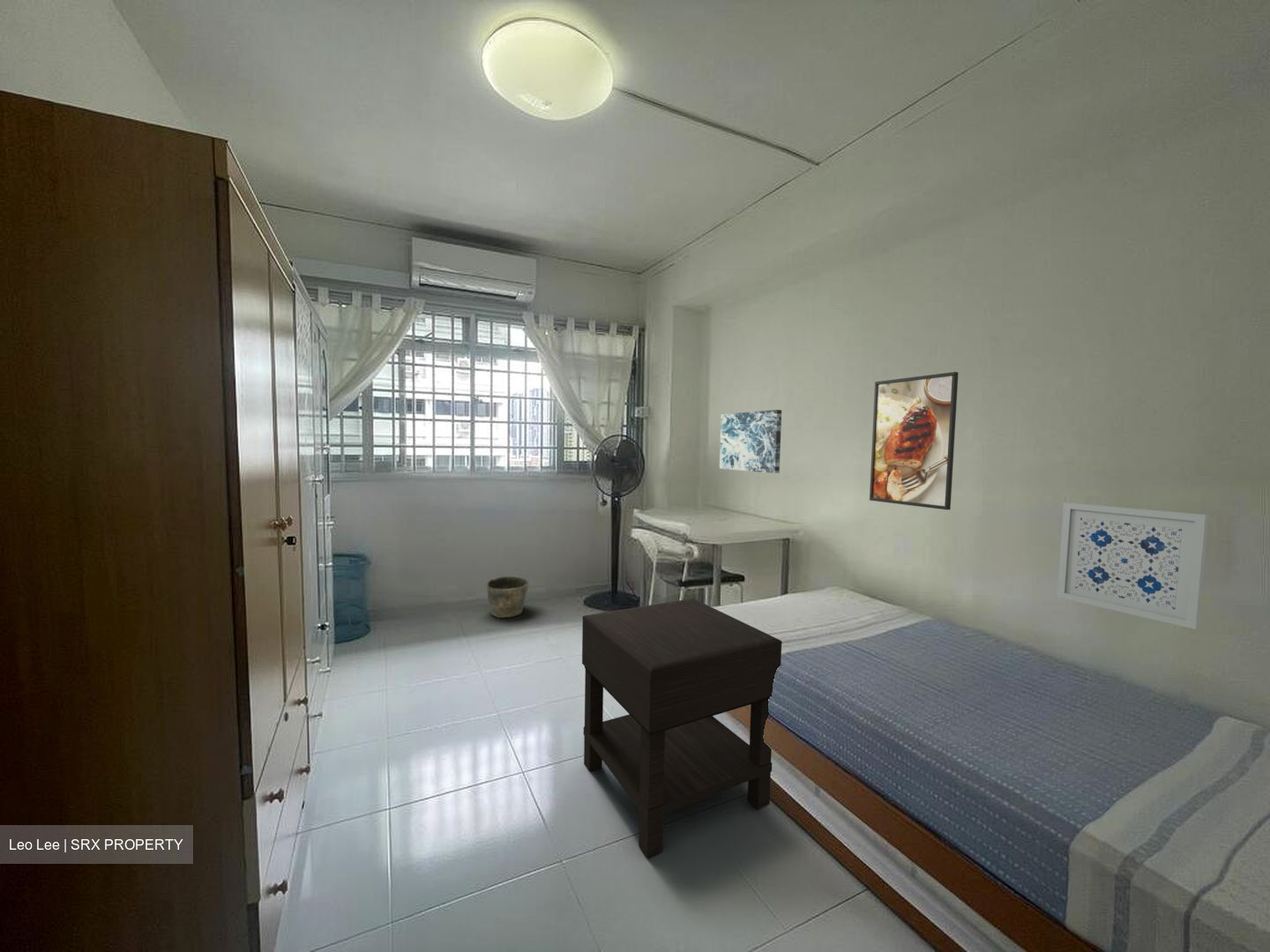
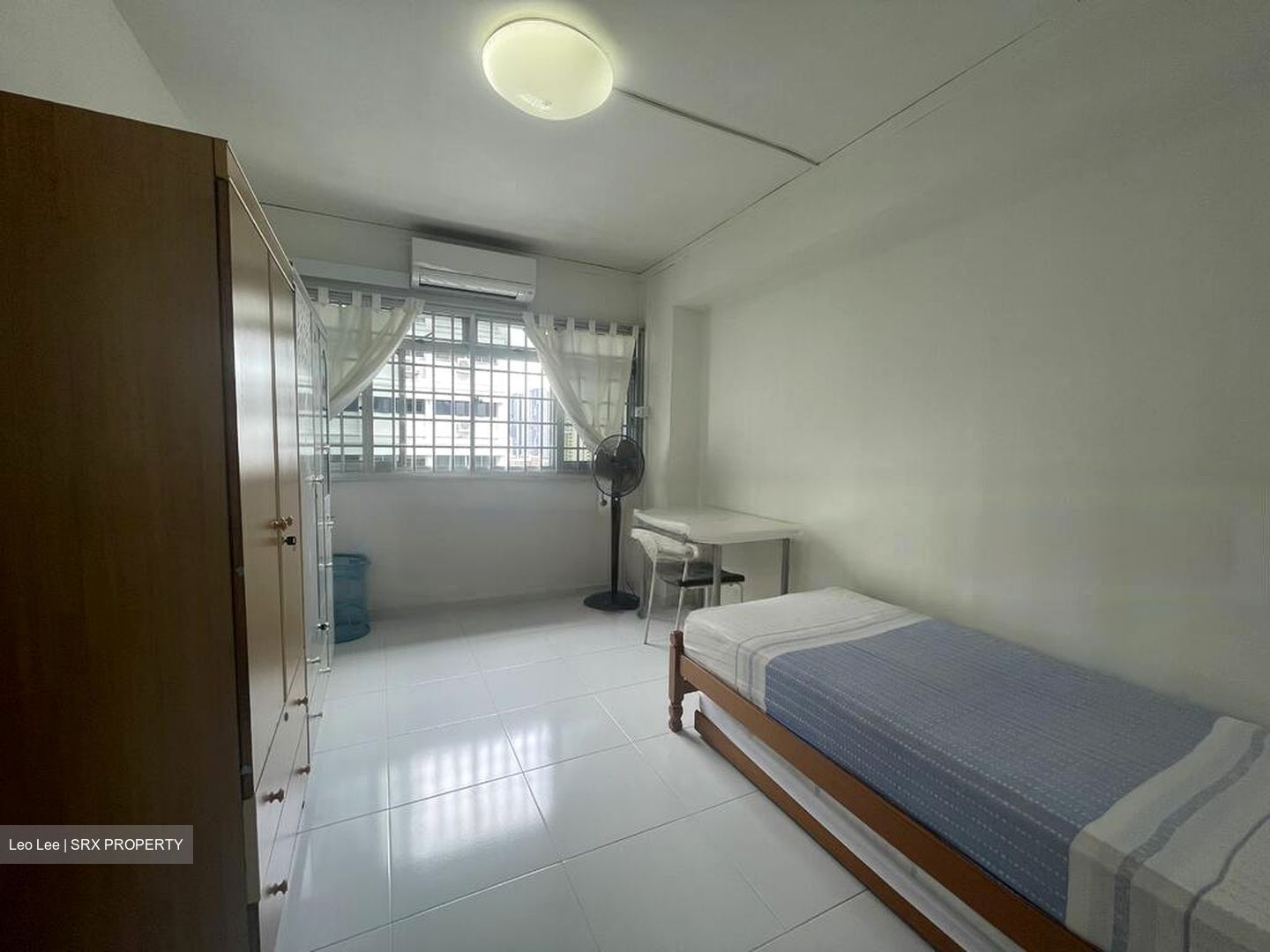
- nightstand [581,598,783,859]
- bucket [484,575,530,619]
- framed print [869,371,960,510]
- wall art [719,409,782,474]
- wall art [1057,502,1210,630]
